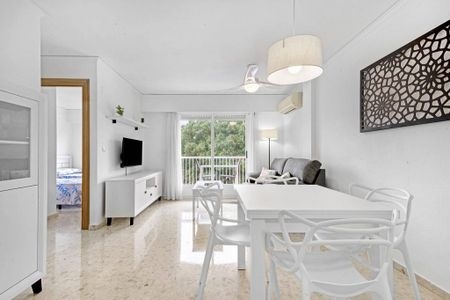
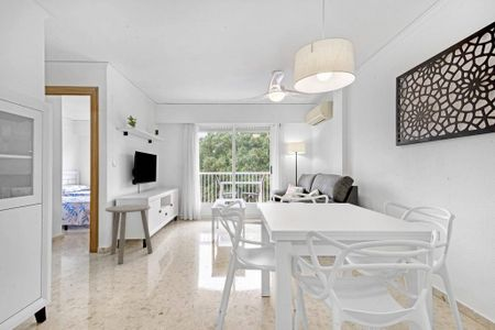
+ side table [105,204,154,265]
